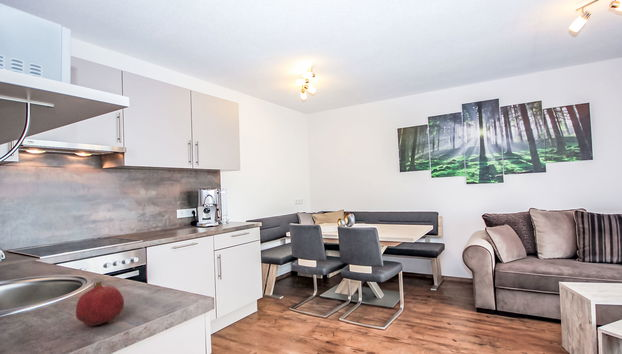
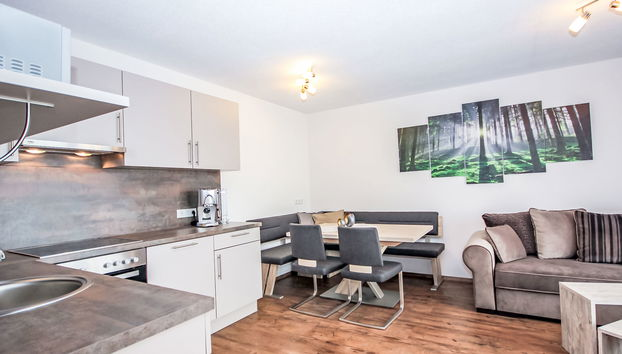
- fruit [75,280,125,327]
